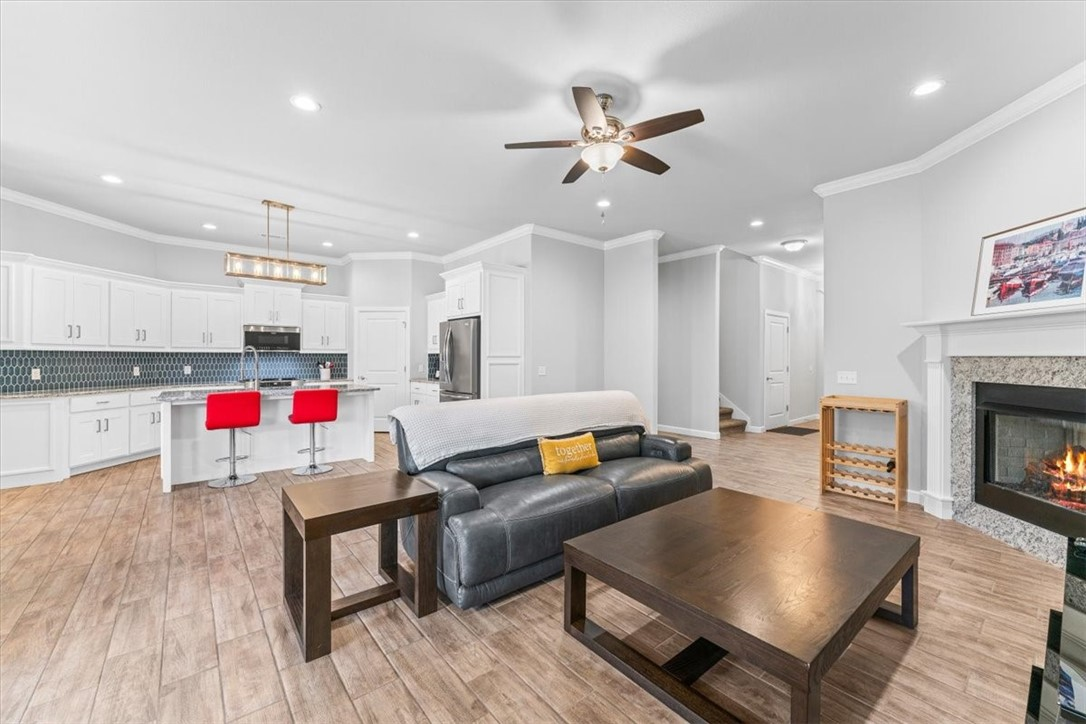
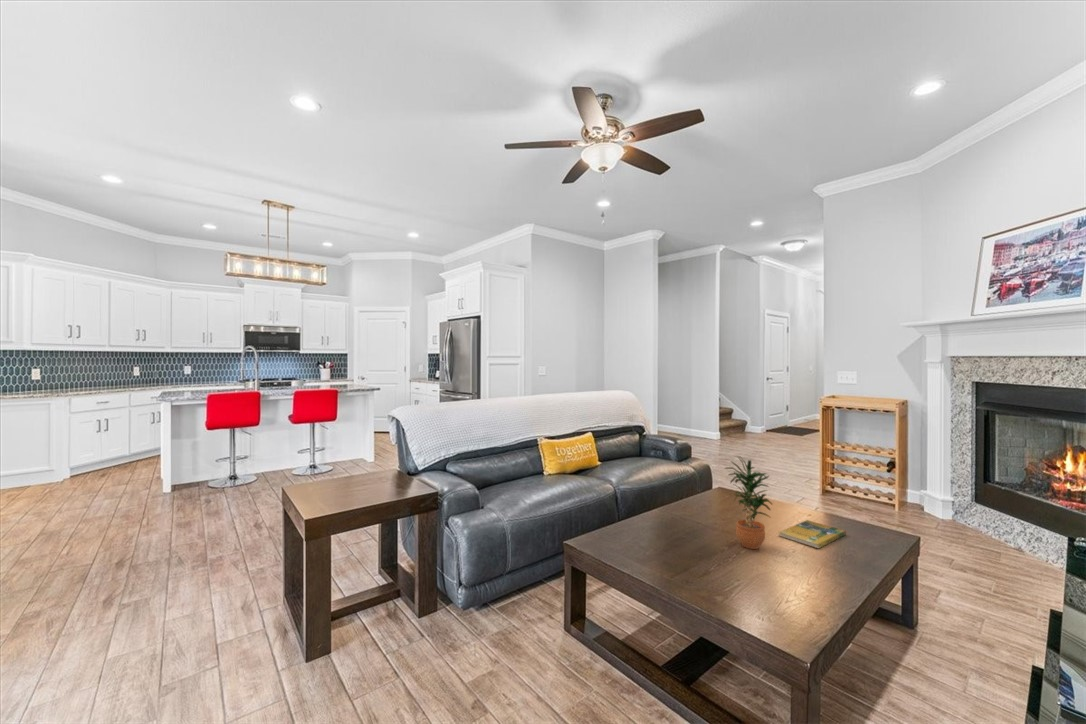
+ potted plant [723,455,774,550]
+ booklet [778,519,847,549]
